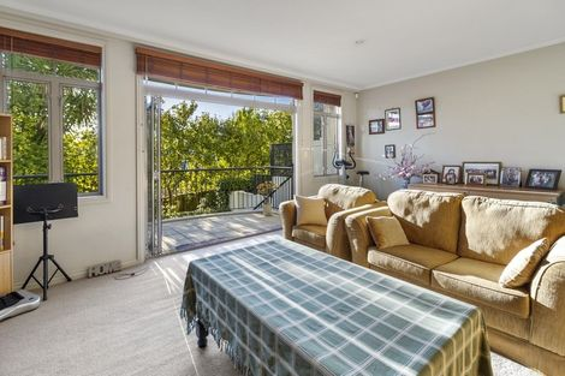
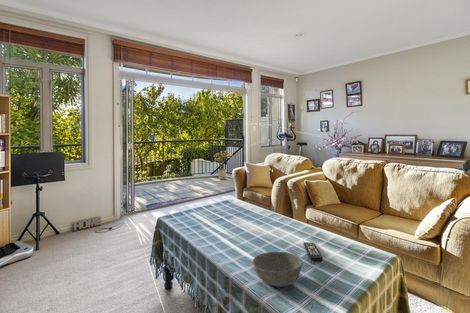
+ bowl [251,251,304,288]
+ remote control [303,241,324,262]
